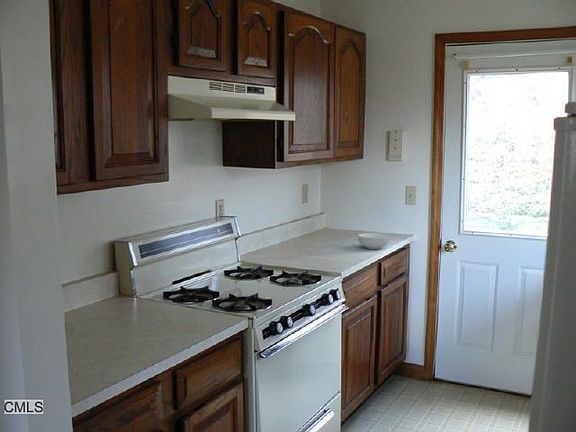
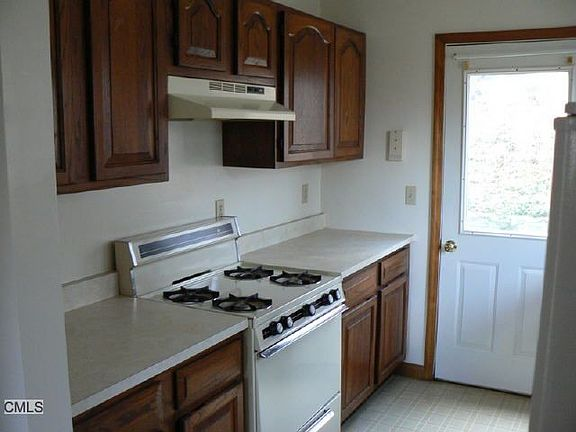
- cereal bowl [357,232,390,250]
